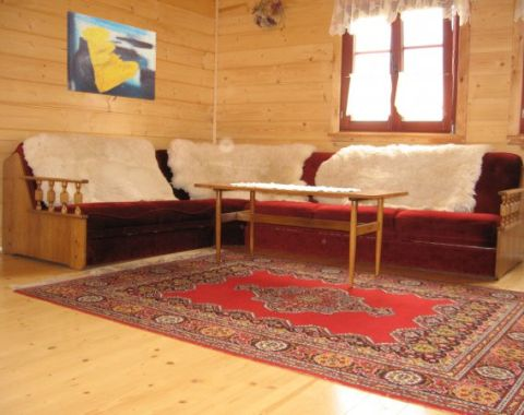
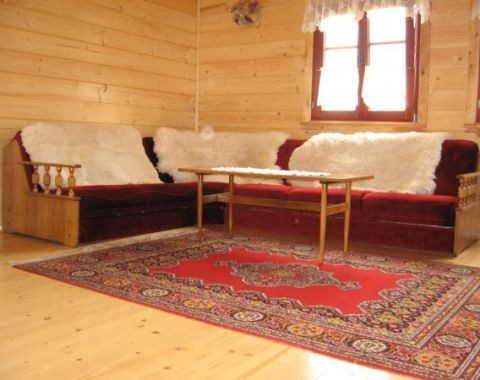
- wall art [66,10,157,102]
